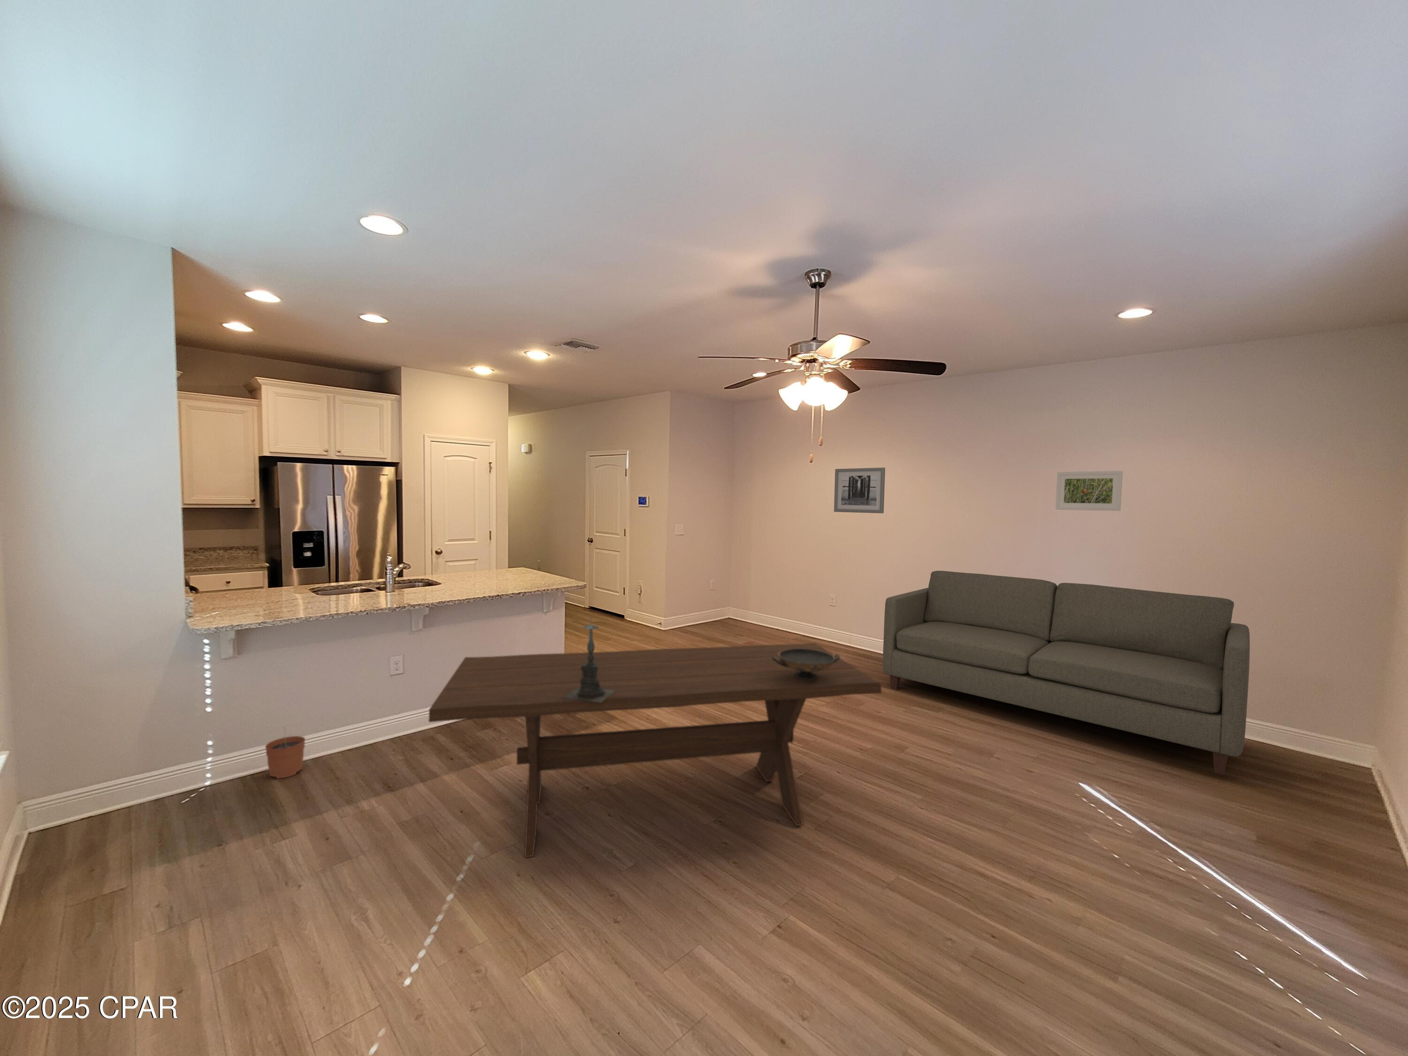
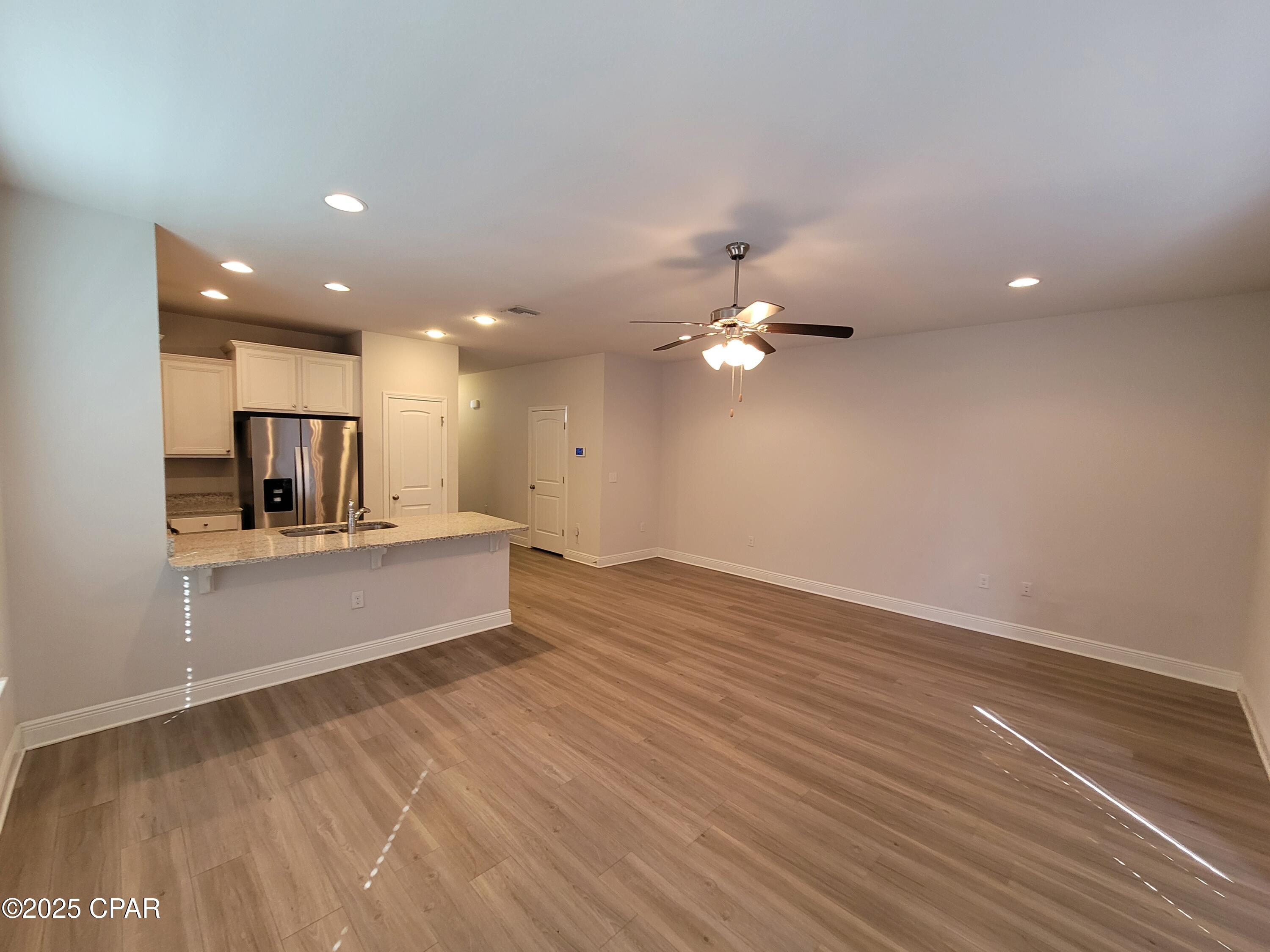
- candle holder [562,615,615,702]
- wall art [834,467,886,514]
- sofa [882,570,1251,775]
- decorative bowl [772,648,840,681]
- plant pot [265,724,306,779]
- dining table [428,642,882,857]
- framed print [1055,470,1123,511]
